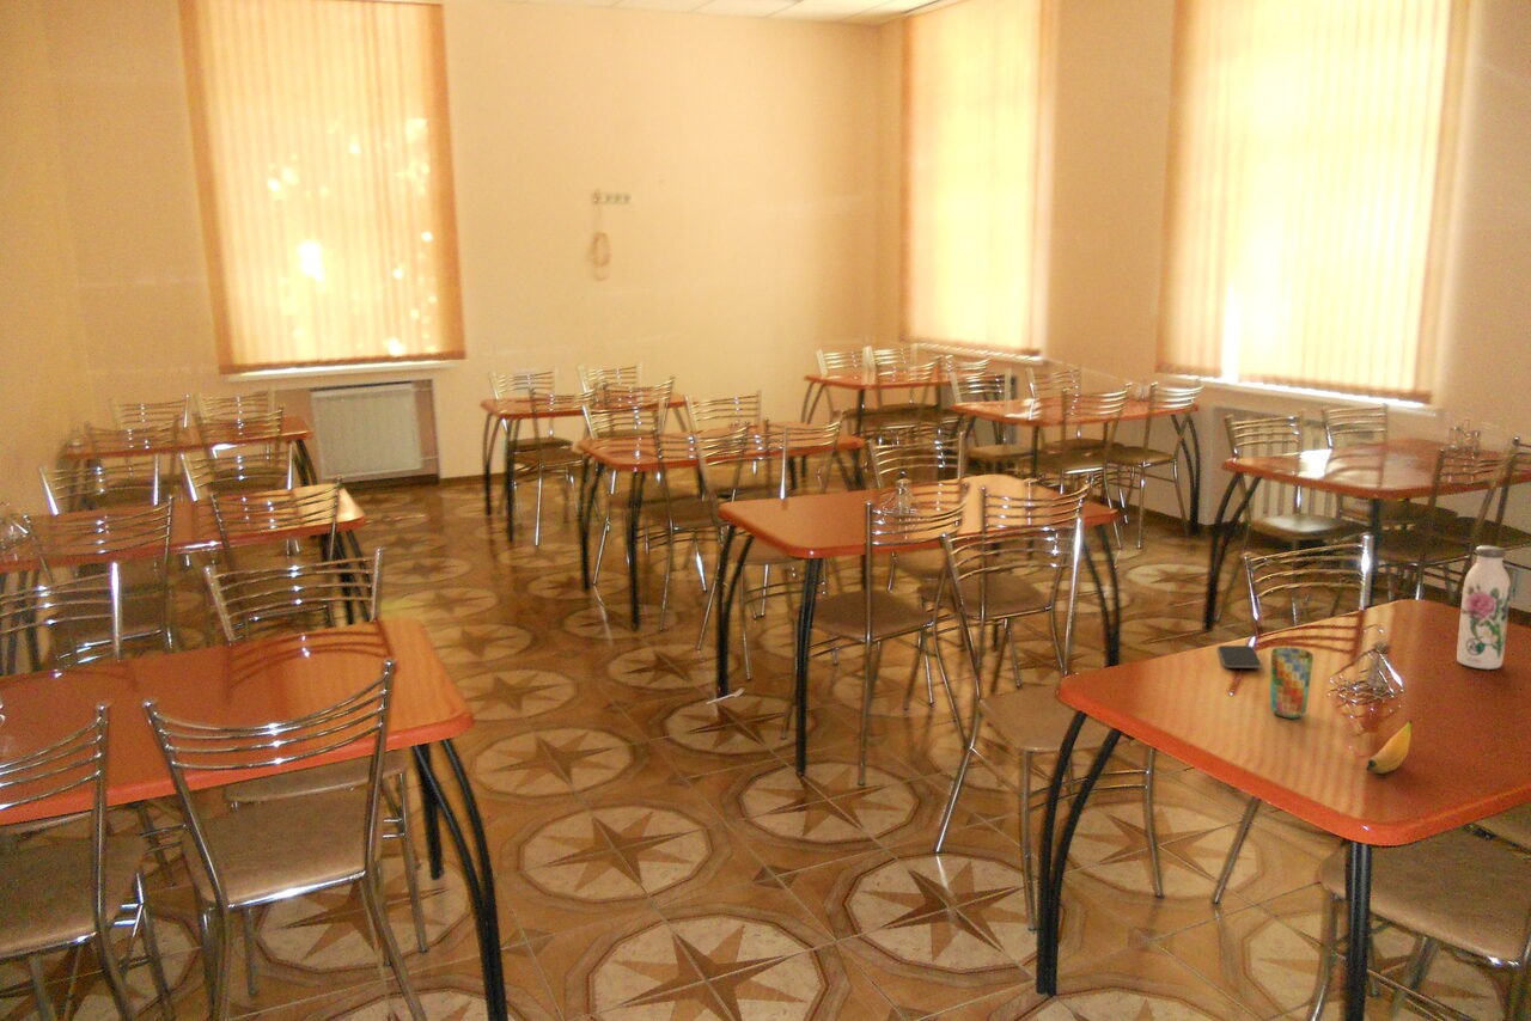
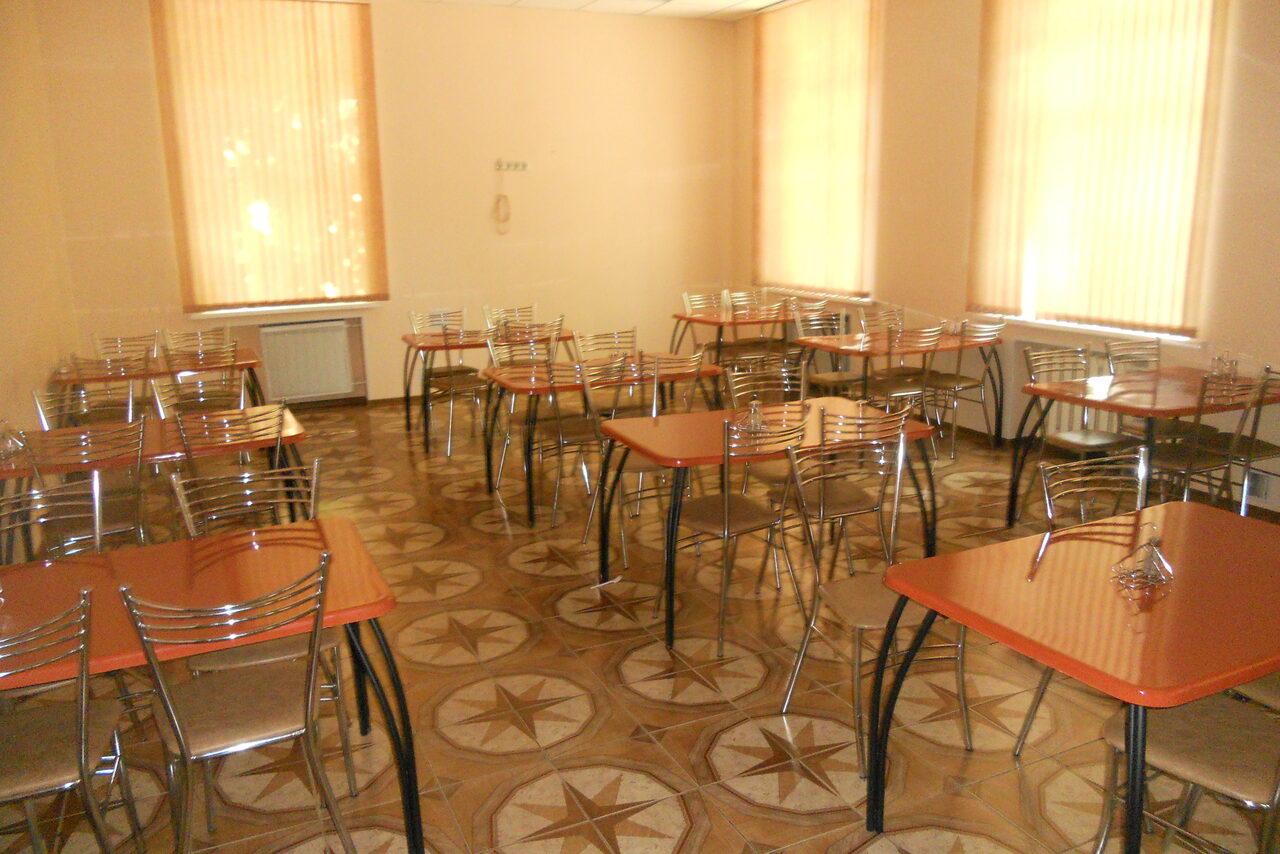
- smartphone [1216,644,1263,670]
- banana [1365,719,1413,775]
- water bottle [1456,545,1512,671]
- cup [1269,646,1315,720]
